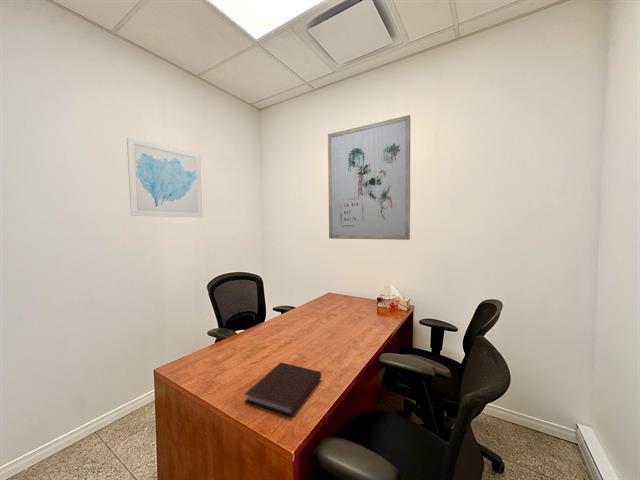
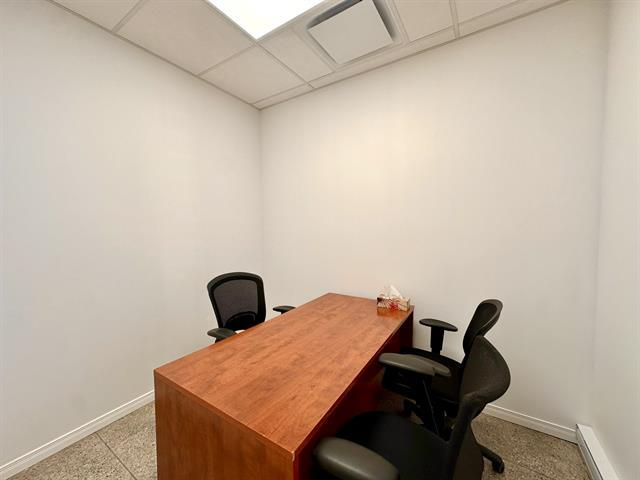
- notebook [244,362,322,418]
- wall art [327,114,411,241]
- wall art [126,136,203,219]
